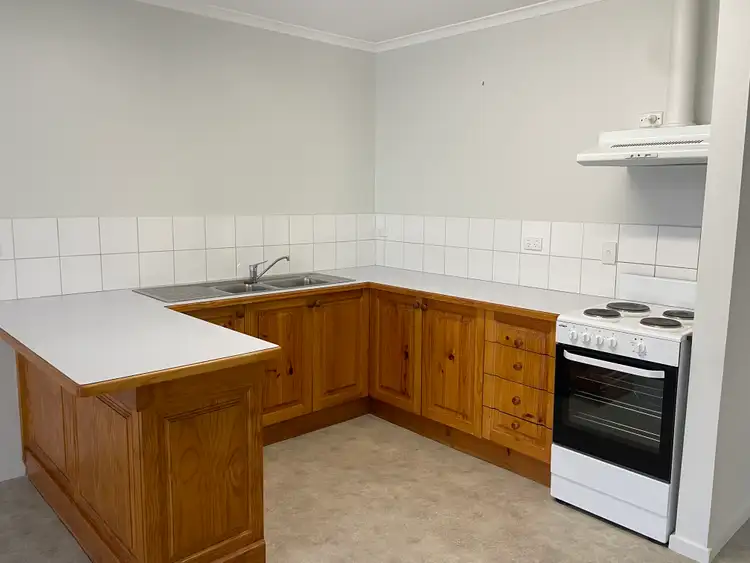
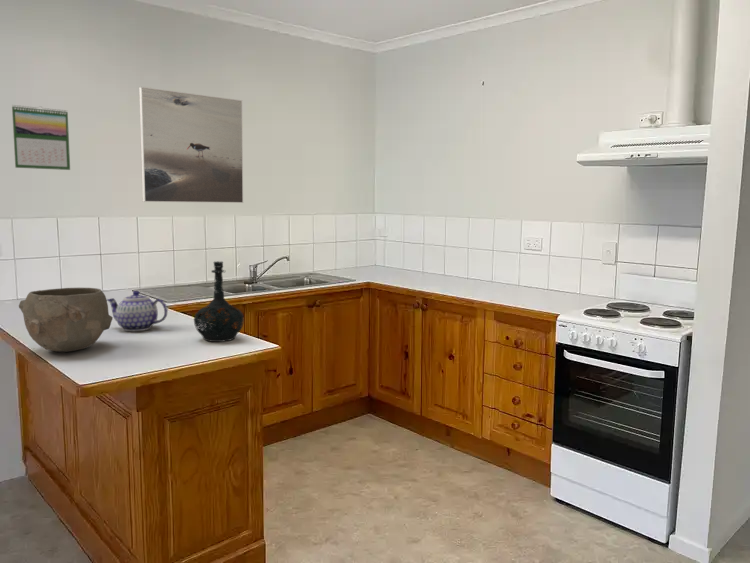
+ bowl [18,287,113,353]
+ calendar [11,104,71,171]
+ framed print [138,86,244,204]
+ teapot [106,290,169,332]
+ bottle [193,260,245,343]
